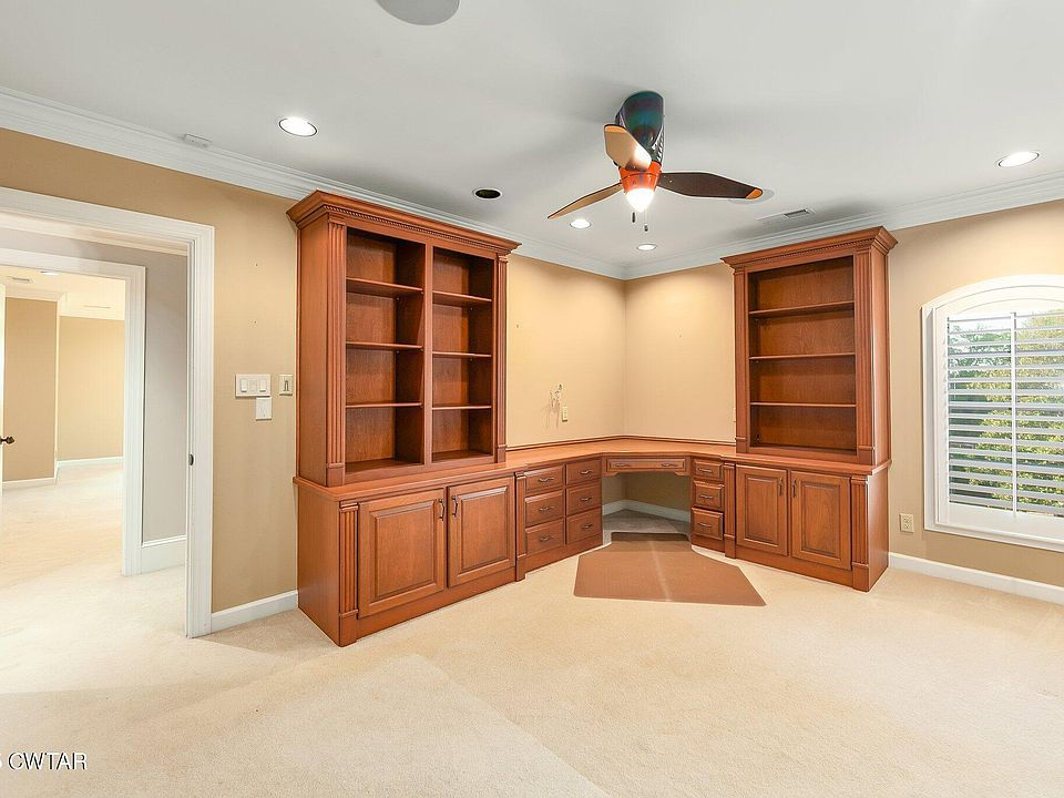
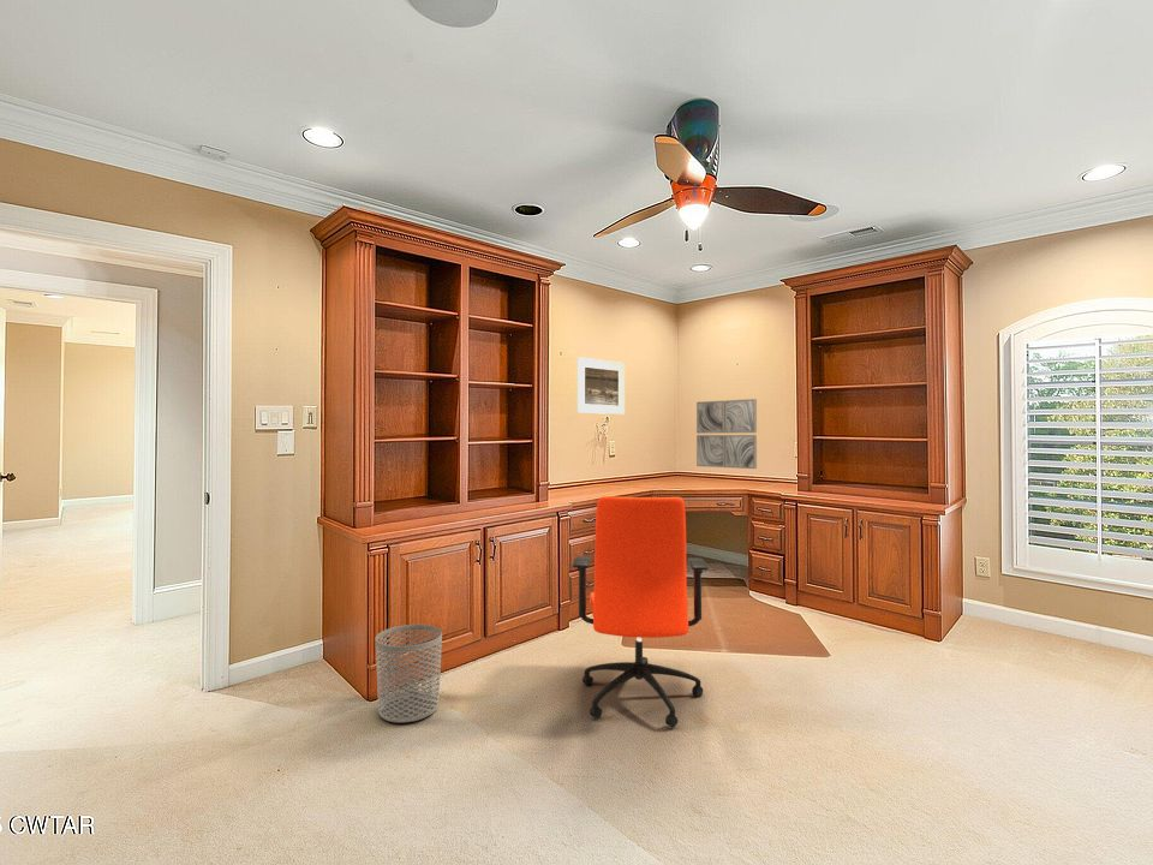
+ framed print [575,356,626,416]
+ waste bin [375,624,443,723]
+ wall art [695,398,758,470]
+ office chair [572,495,710,728]
